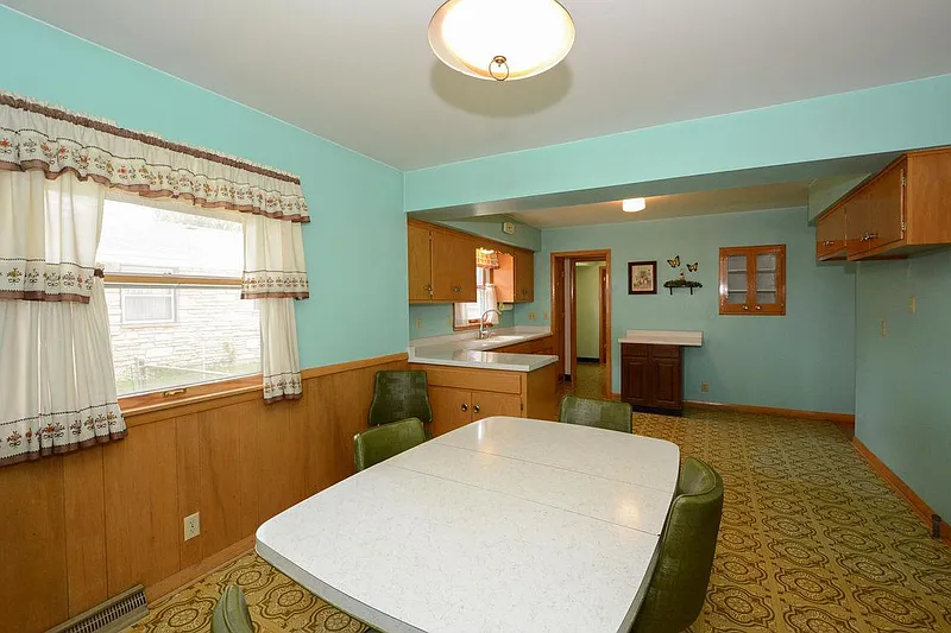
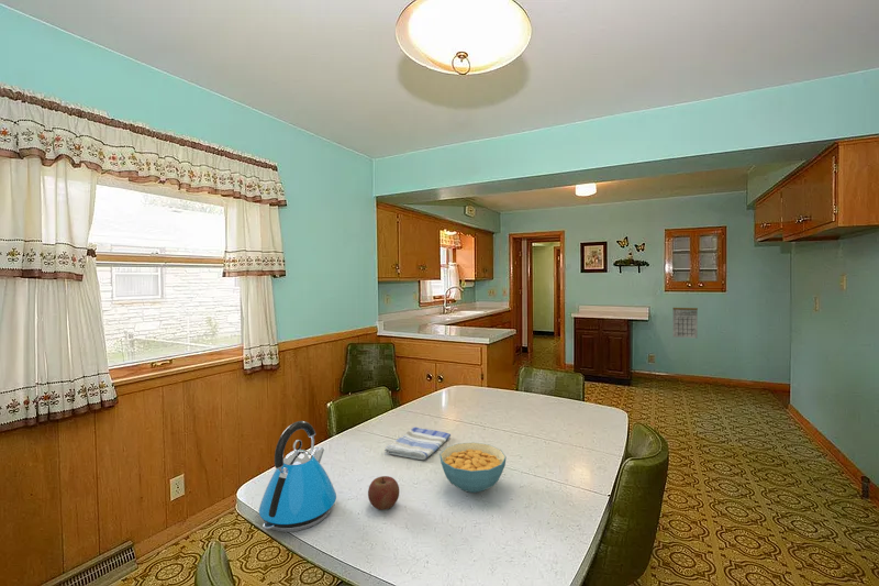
+ calendar [672,301,699,339]
+ dish towel [383,427,452,461]
+ kettle [258,420,337,533]
+ cereal bowl [438,442,508,494]
+ apple [367,475,400,511]
